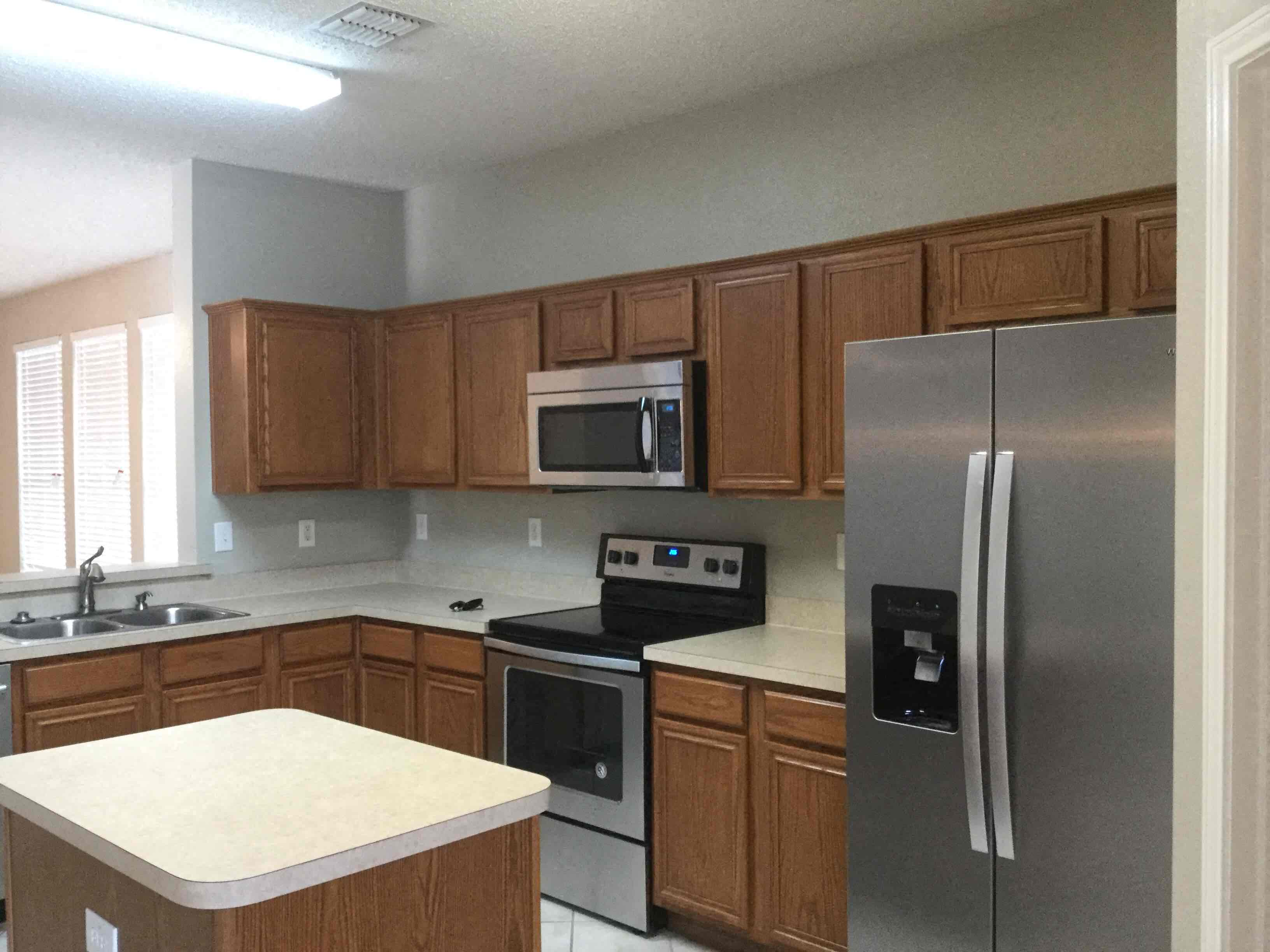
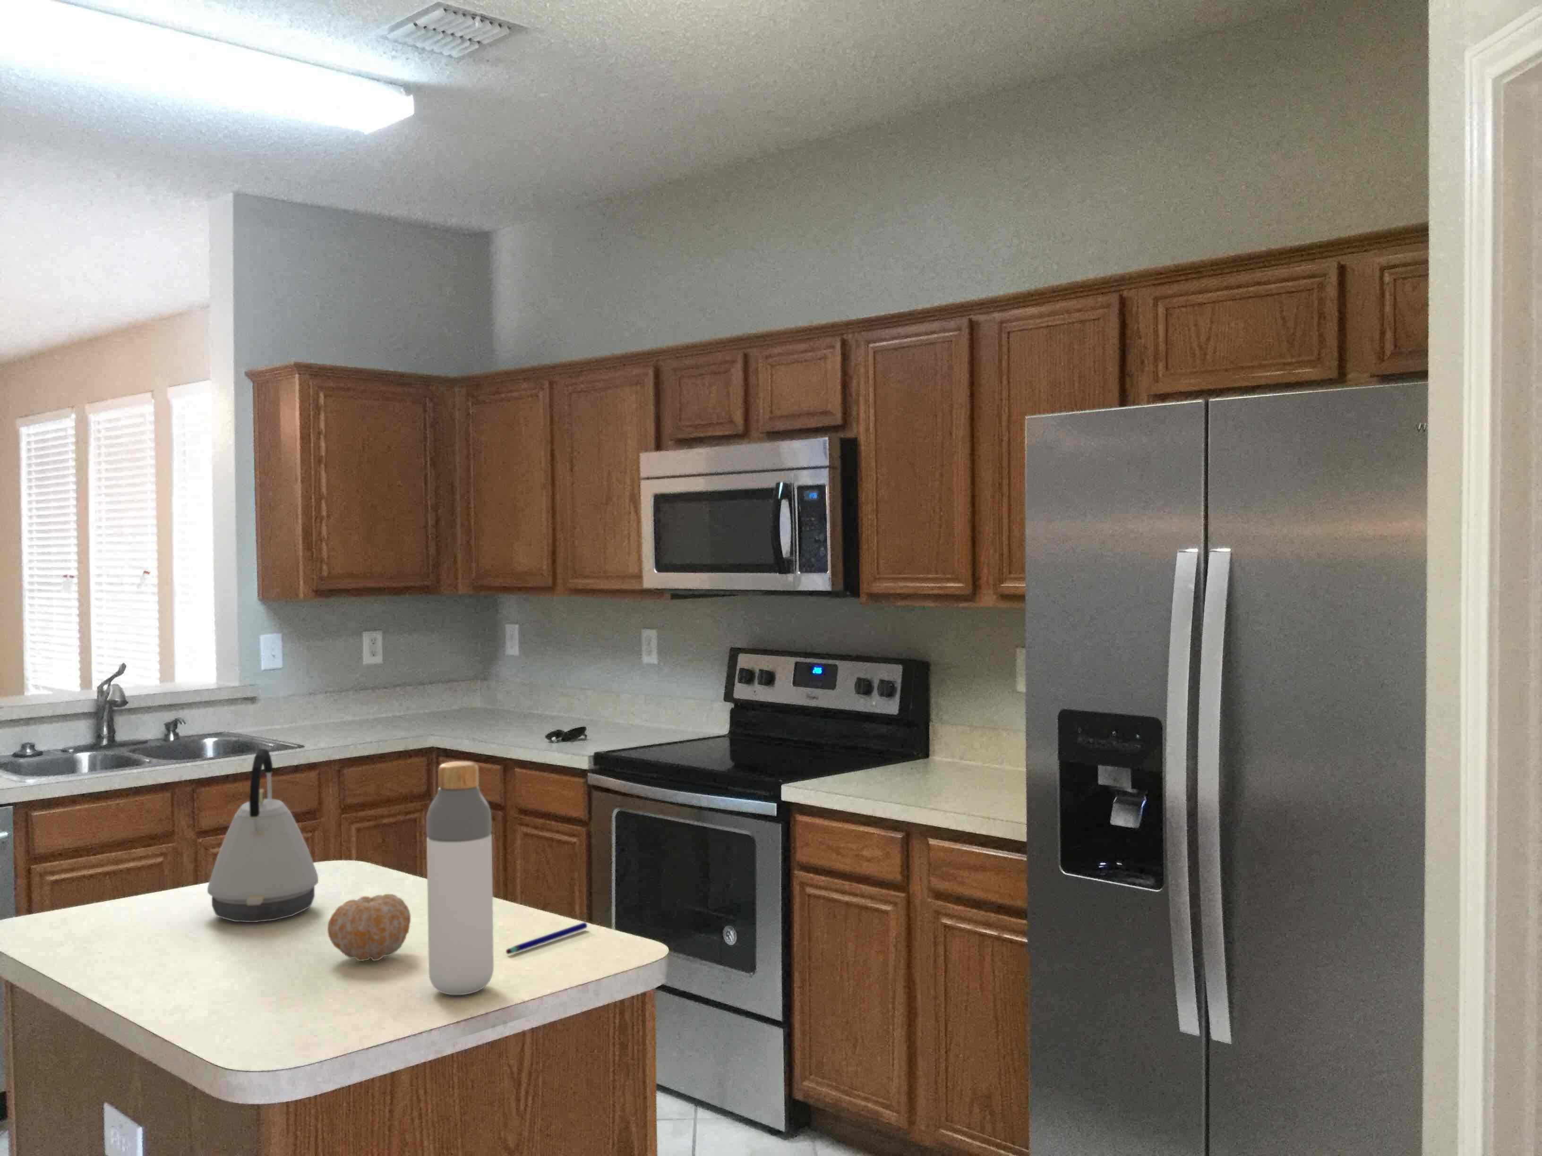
+ bottle [426,760,494,996]
+ pen [505,922,588,954]
+ kettle [206,748,319,923]
+ fruit [327,894,412,962]
